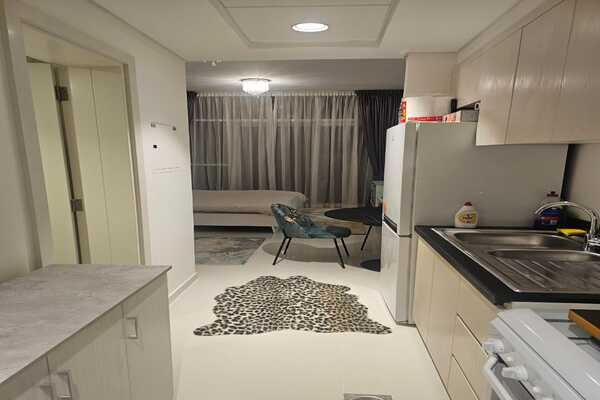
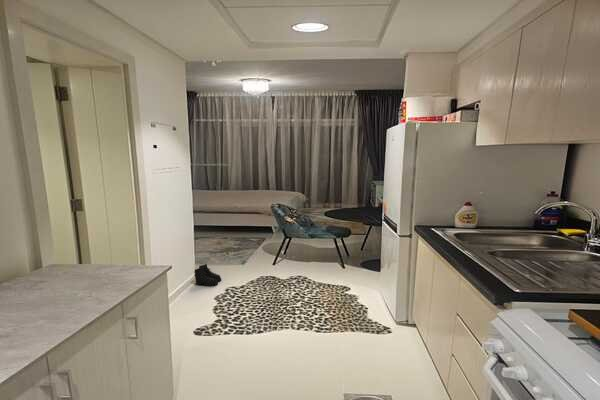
+ boots [193,263,222,287]
